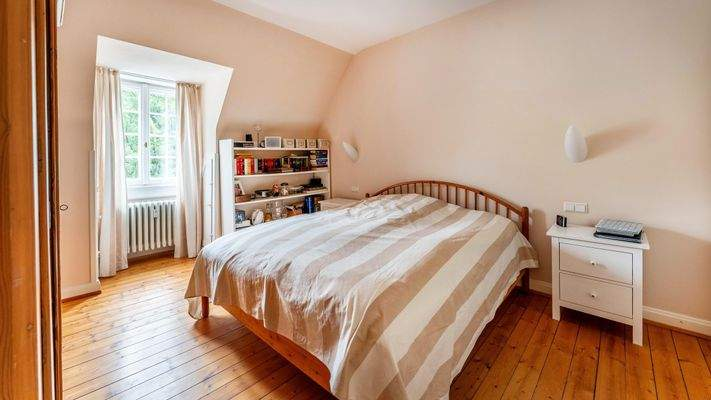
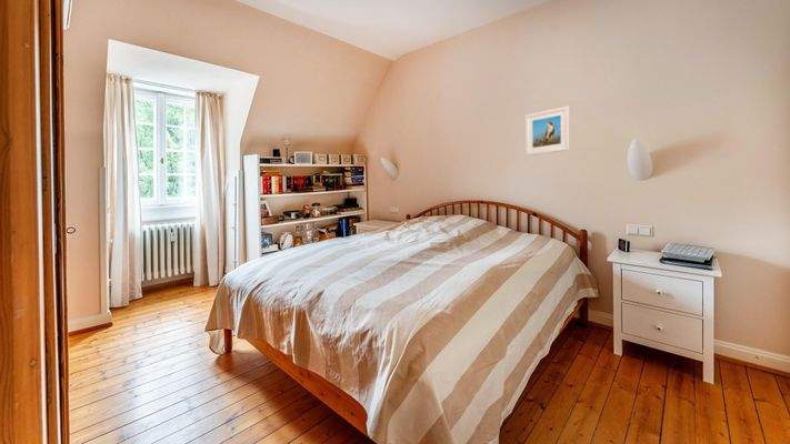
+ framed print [524,105,571,157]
